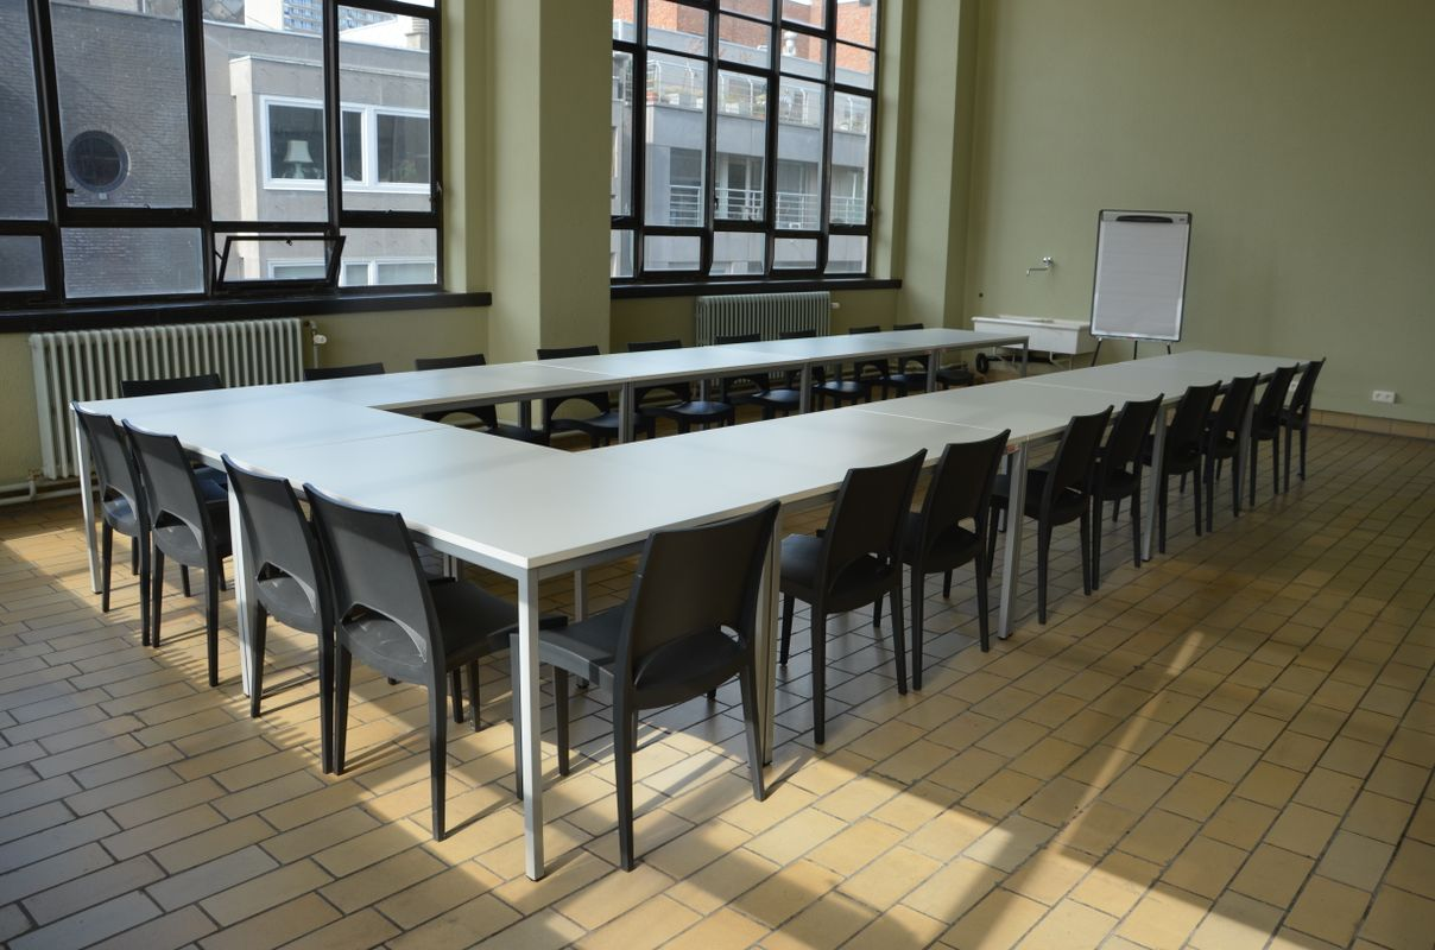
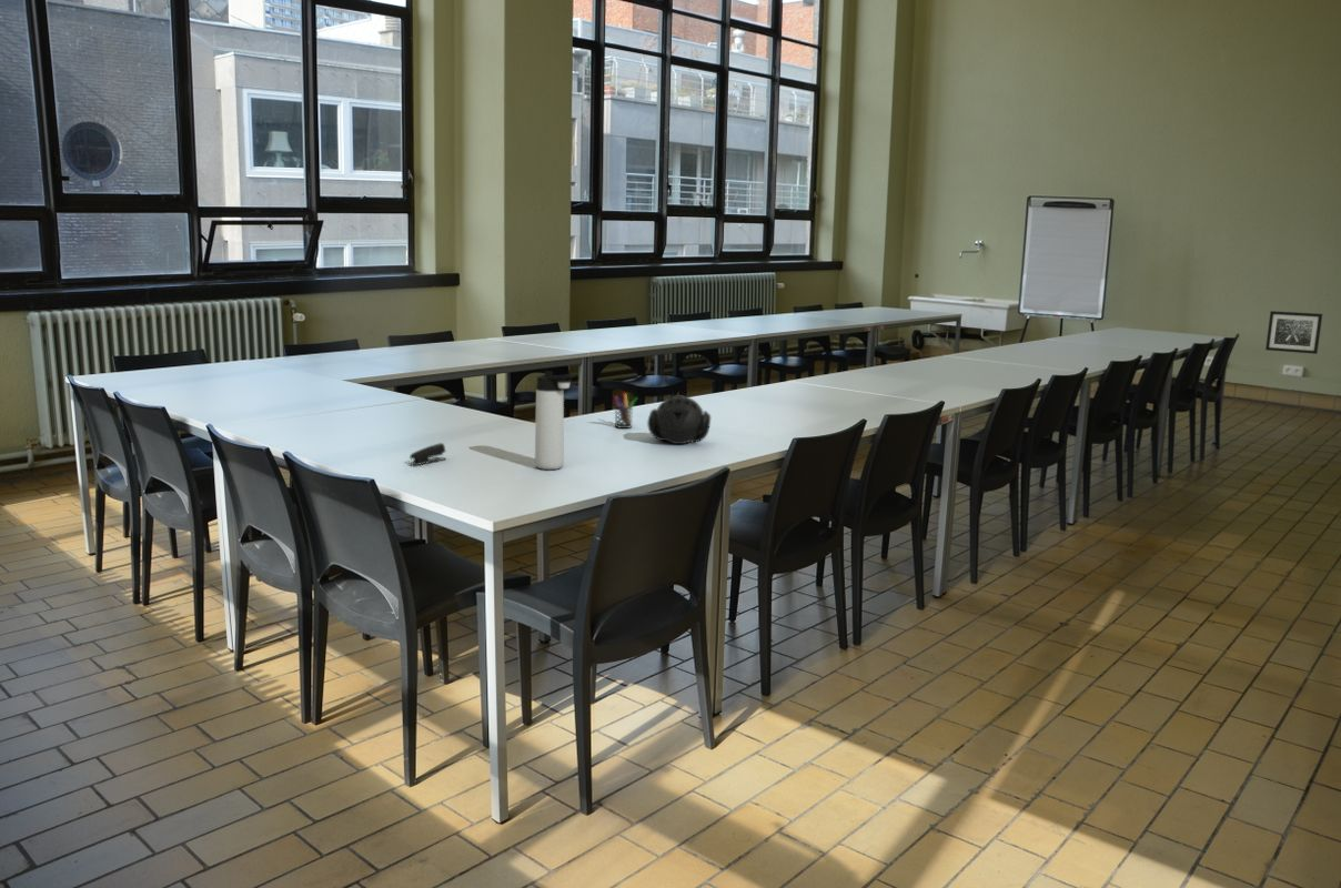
+ pen holder [613,392,638,430]
+ speaker [646,395,712,445]
+ wall art [1264,310,1323,355]
+ thermos bottle [534,370,575,471]
+ stapler [407,442,447,466]
